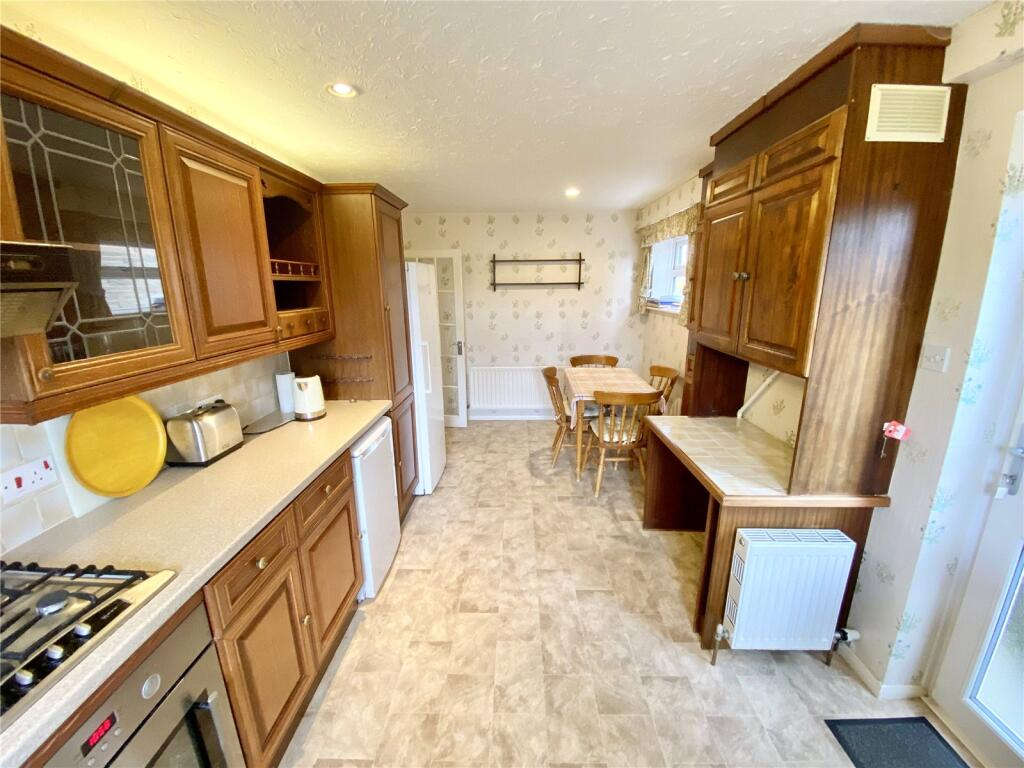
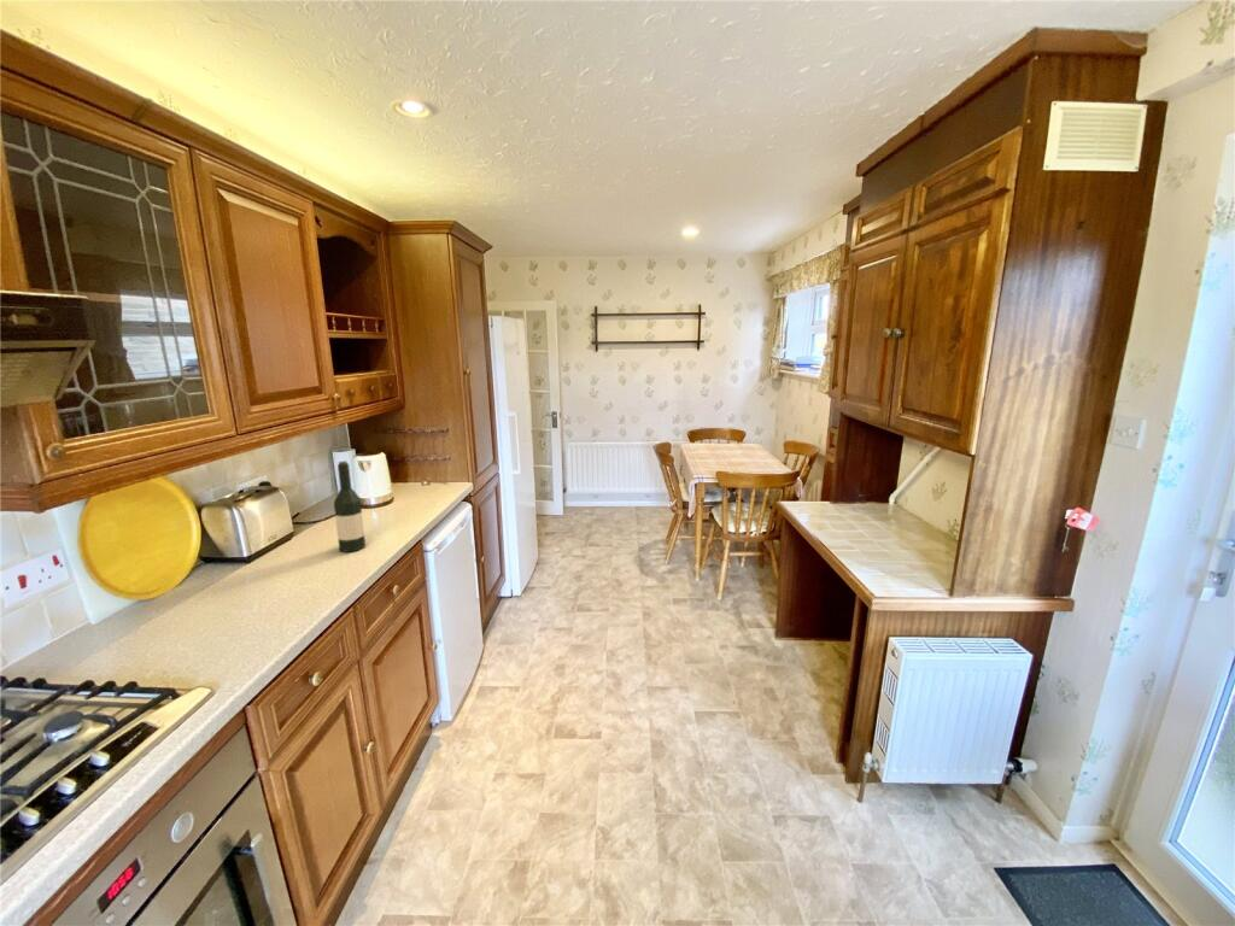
+ wine bottle [333,461,367,553]
